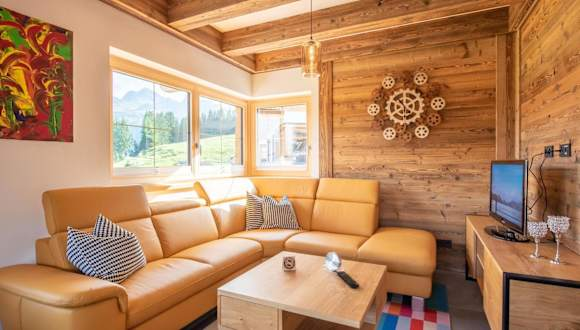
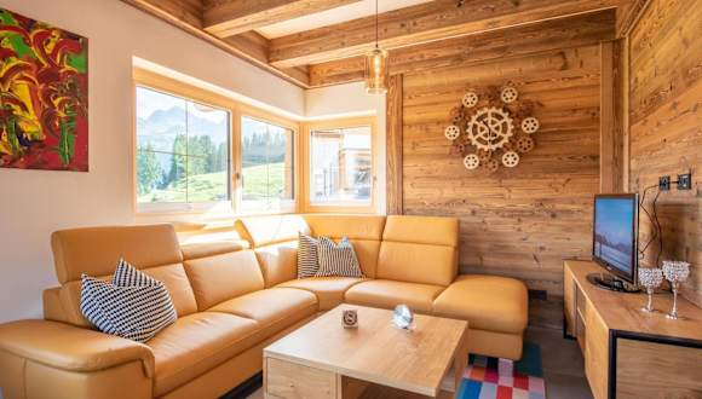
- remote control [335,270,361,289]
